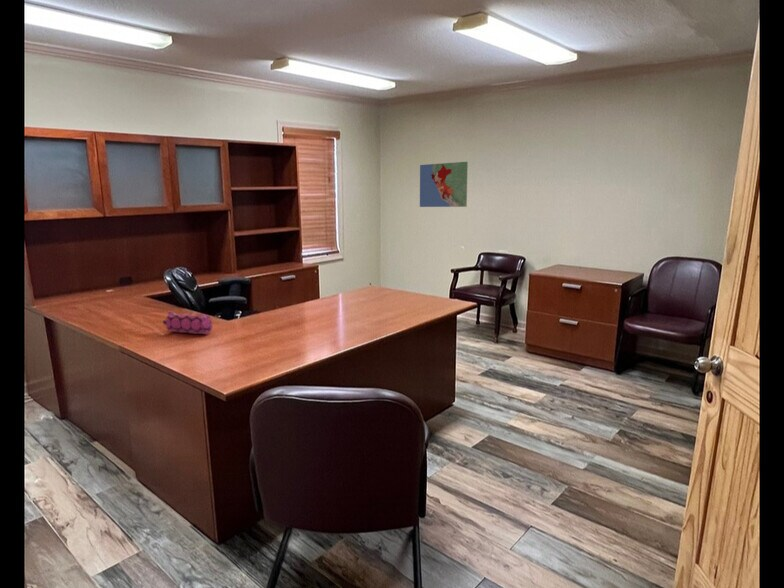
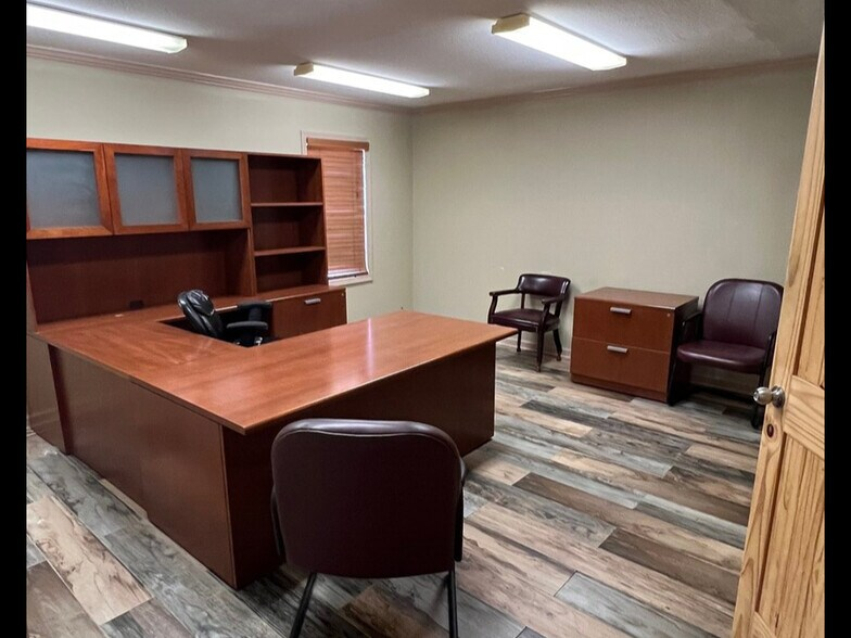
- map [419,161,469,208]
- pencil case [162,310,213,335]
